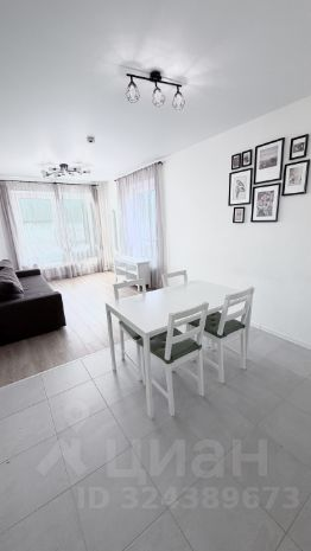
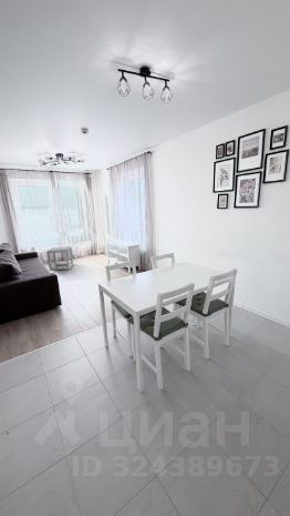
+ side table [45,245,79,272]
